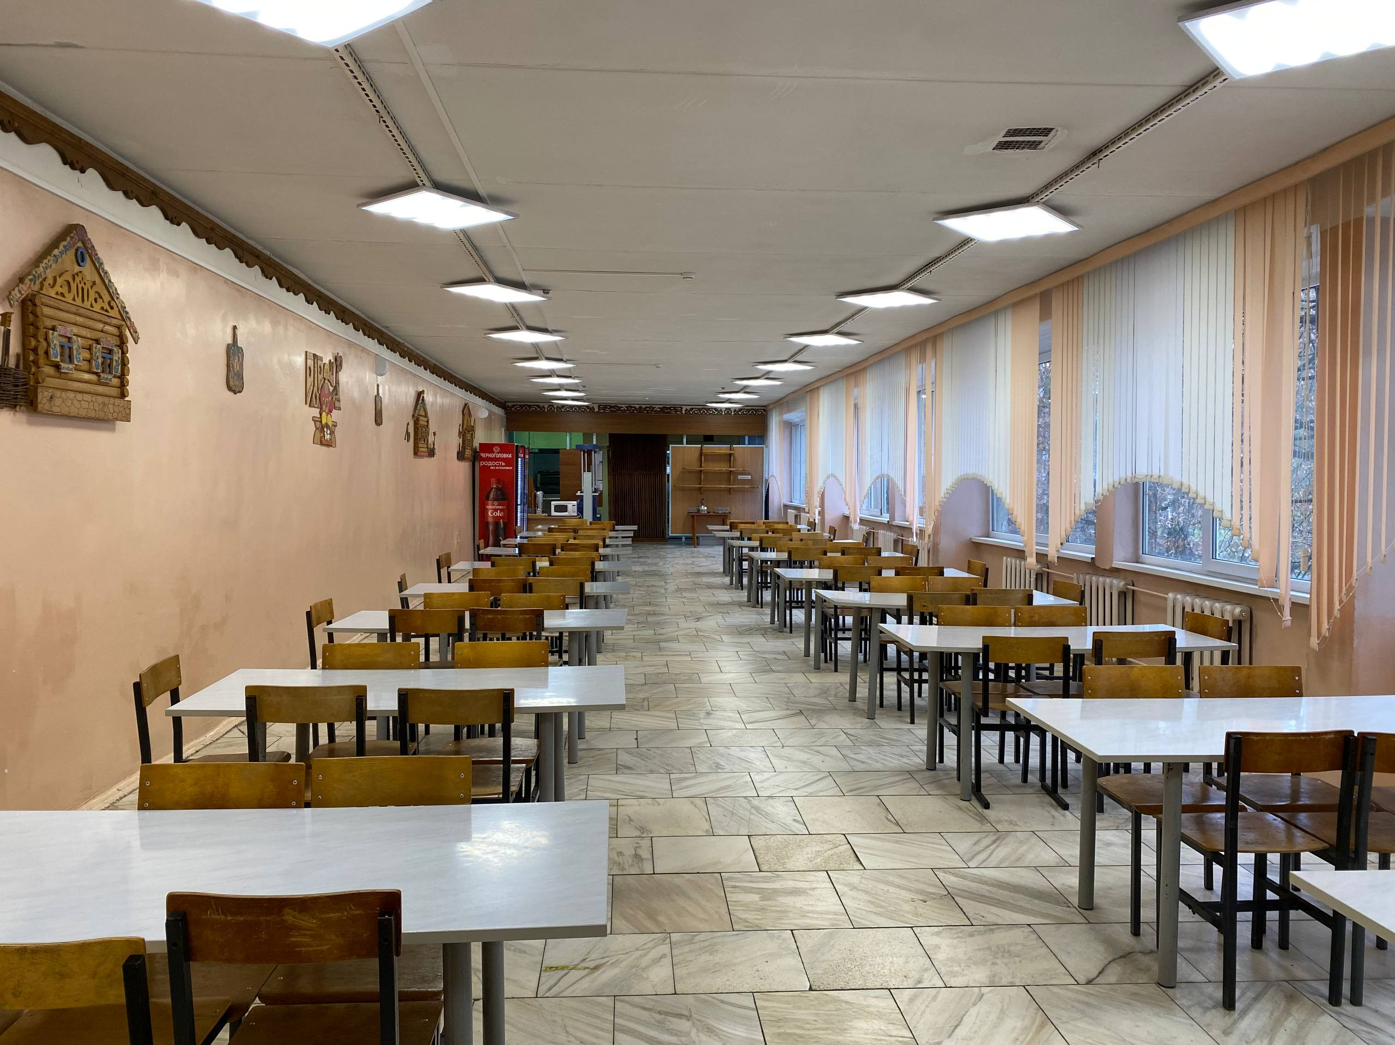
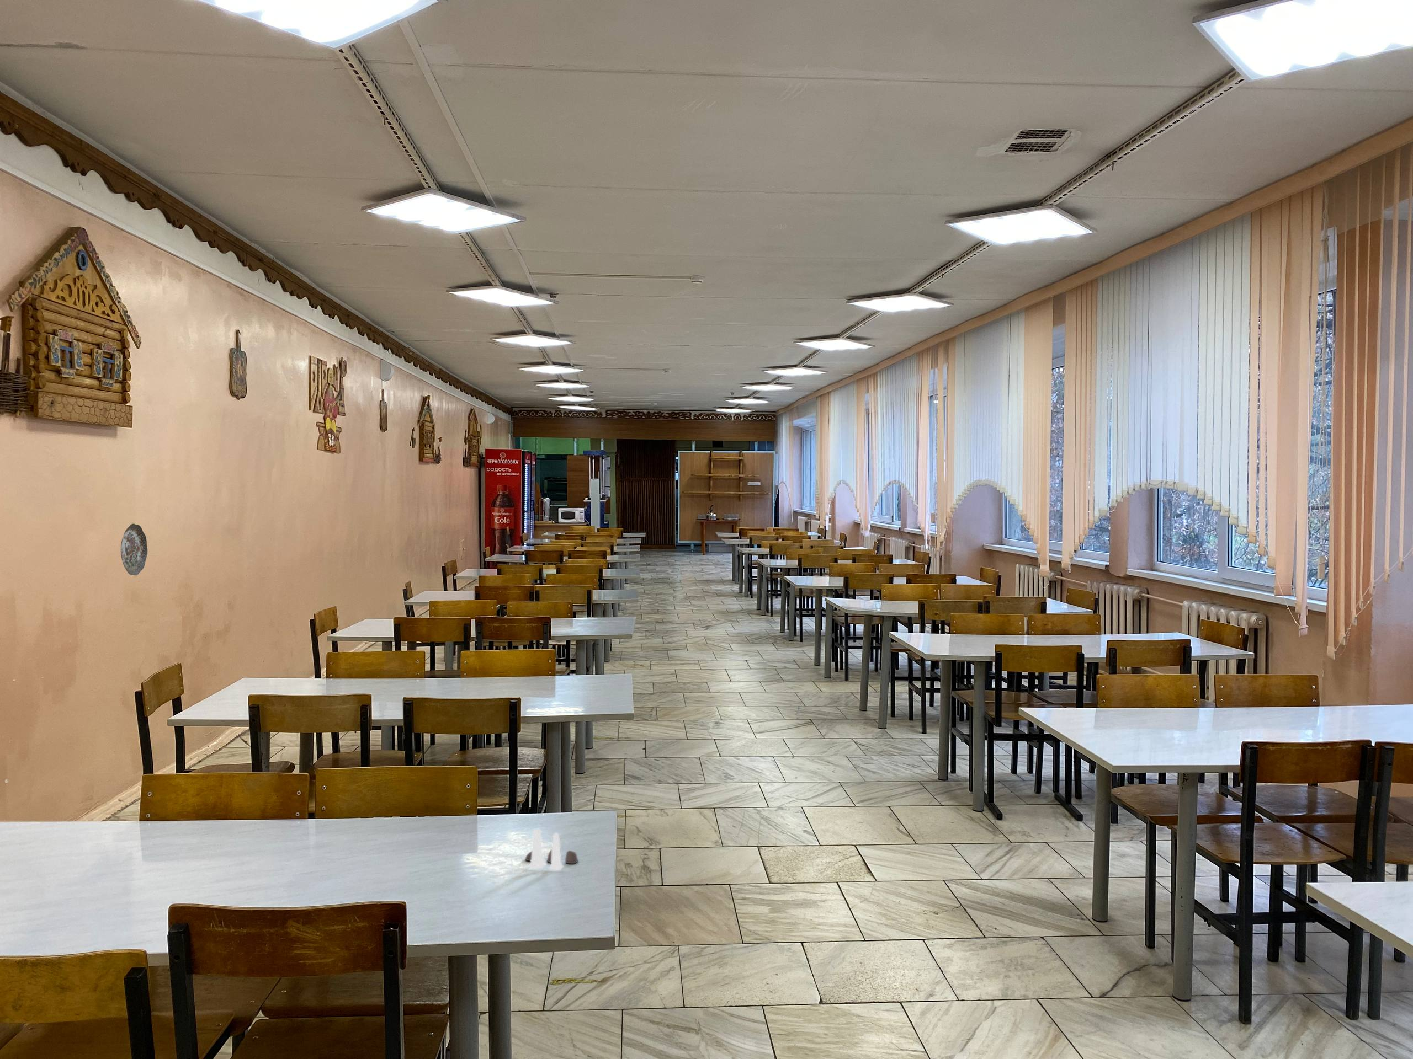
+ salt and pepper shaker set [525,828,579,871]
+ decorative plate [120,524,148,576]
